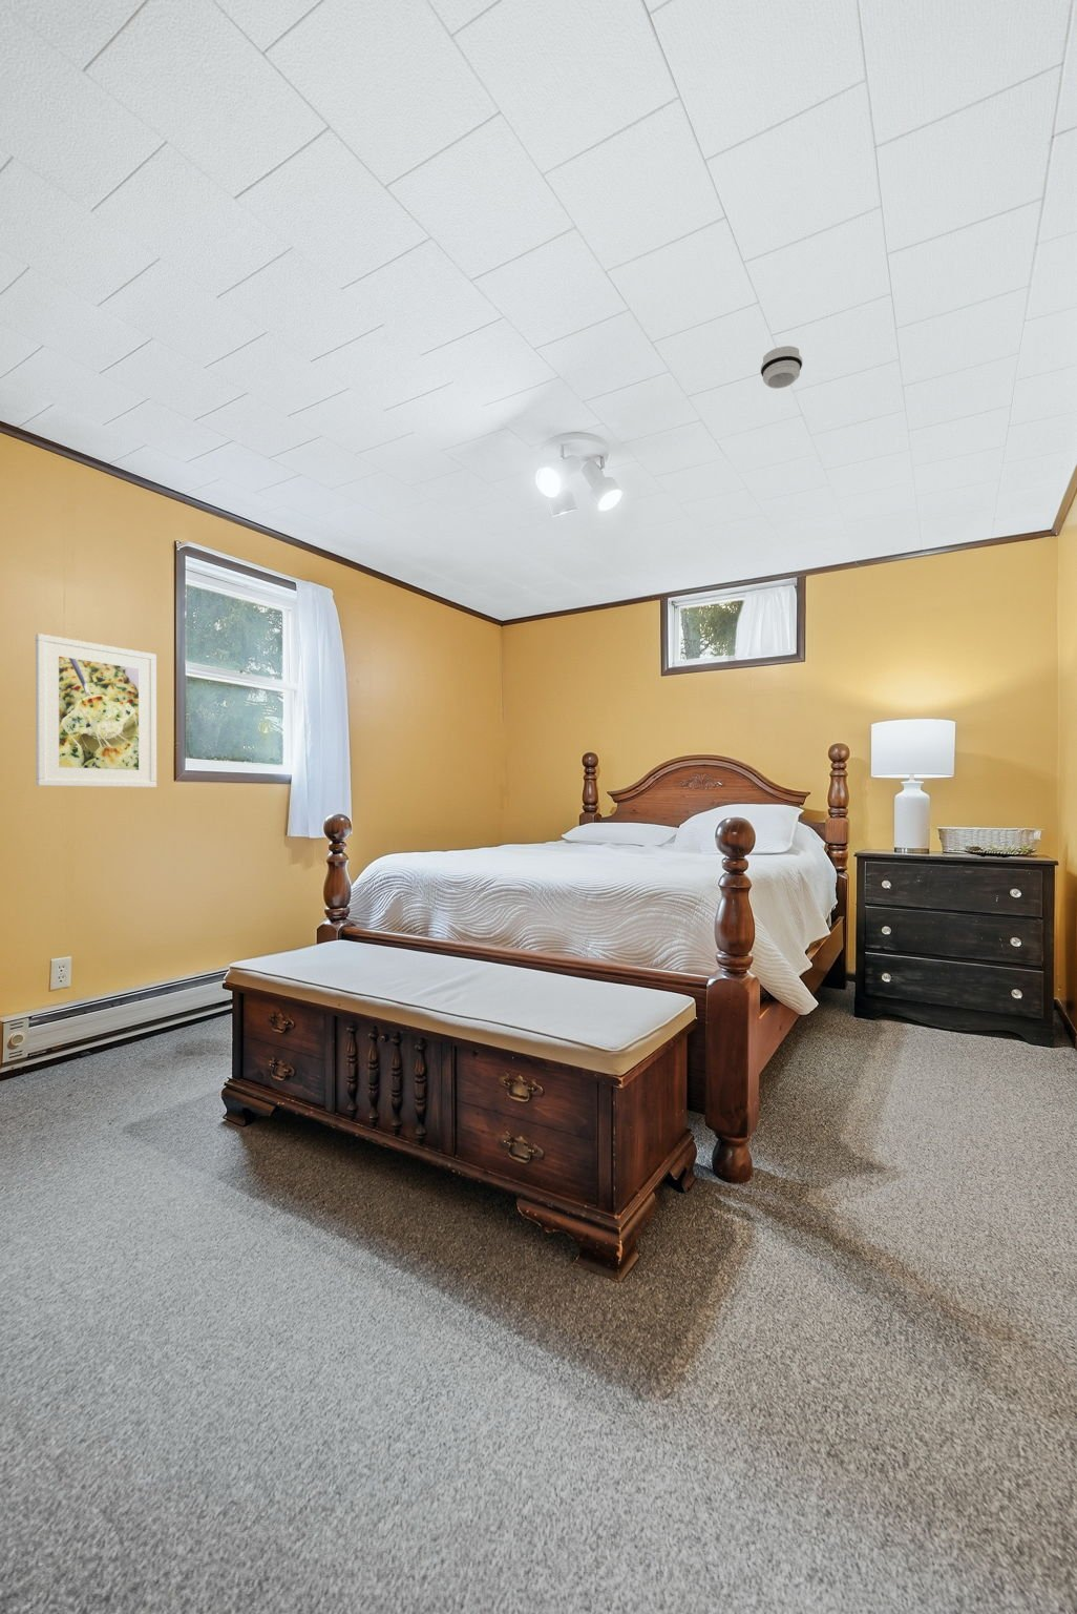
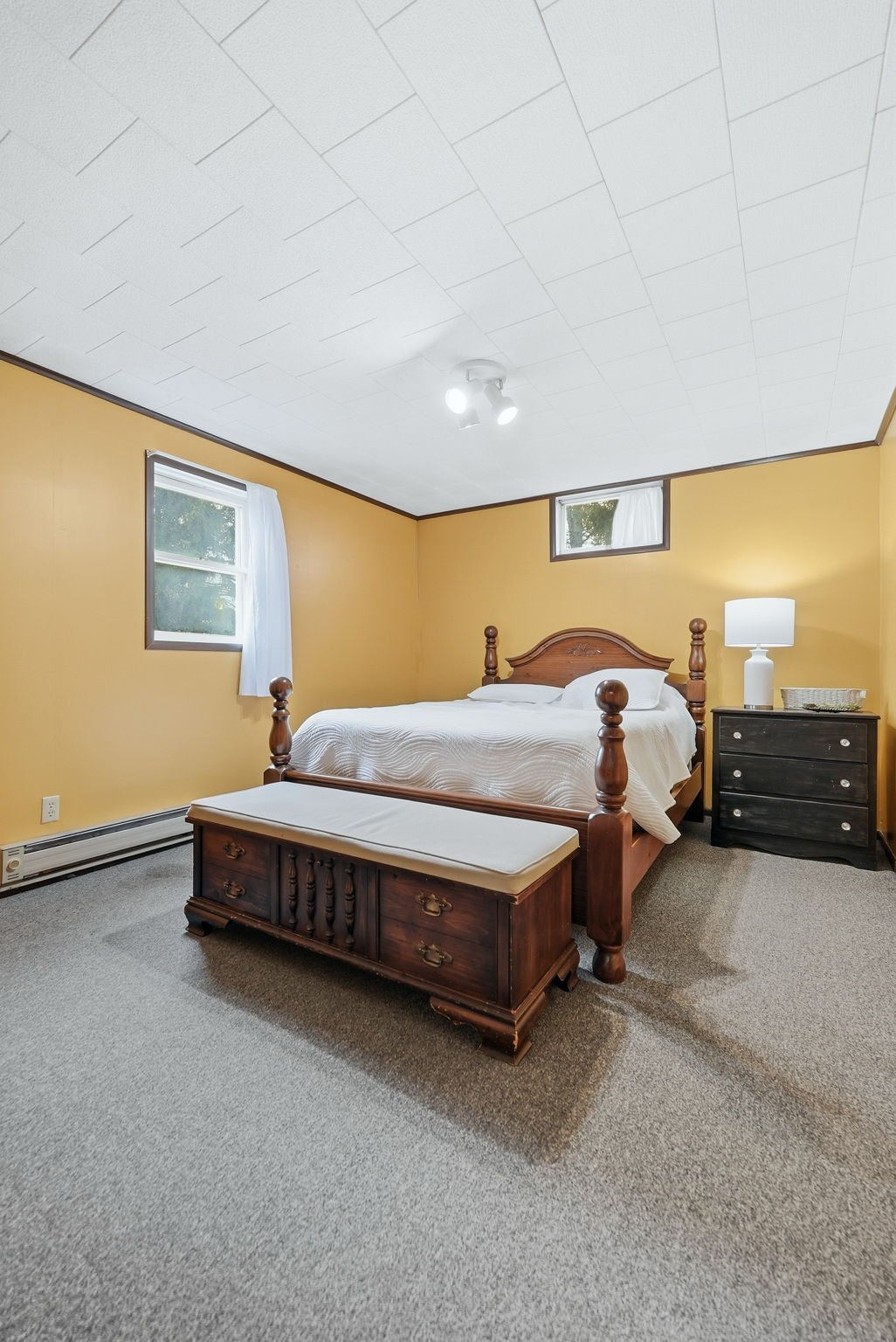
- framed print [35,633,157,788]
- smoke detector [760,345,803,390]
